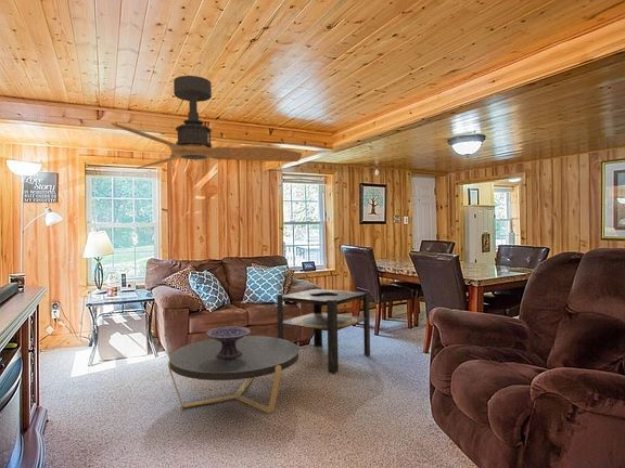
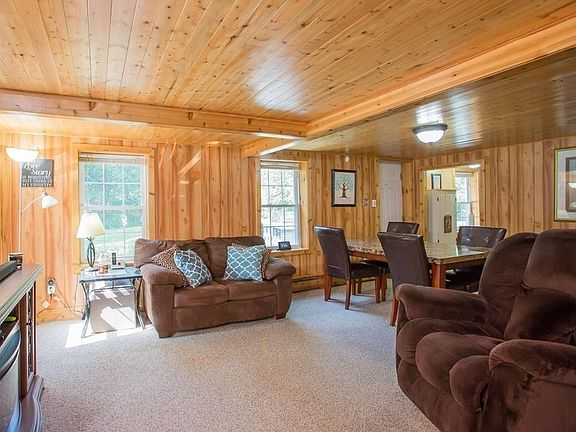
- coffee table [167,335,299,414]
- side table [276,286,371,375]
- decorative bowl [205,325,252,359]
- ceiling fan [111,75,303,170]
